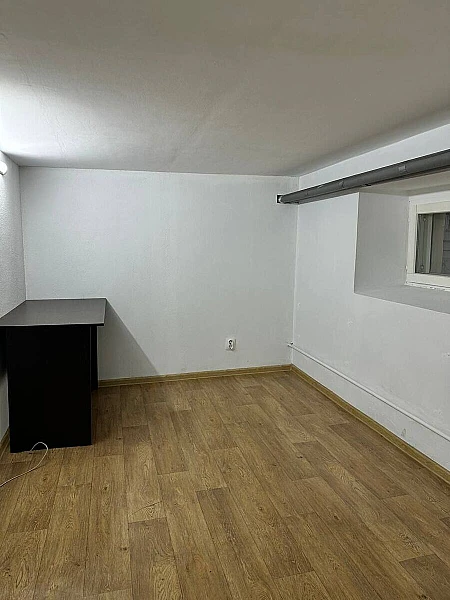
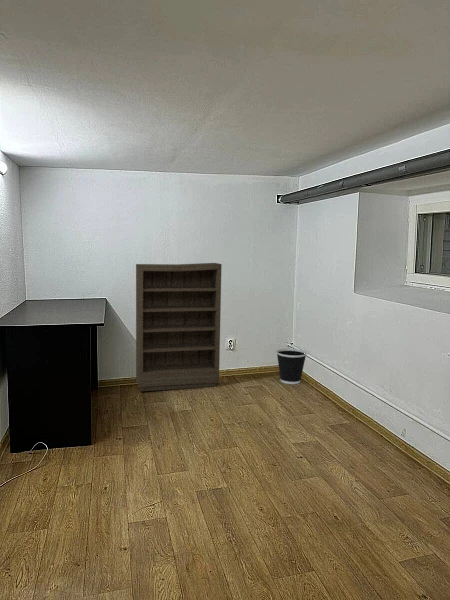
+ bookshelf [135,262,223,392]
+ wastebasket [275,348,308,385]
